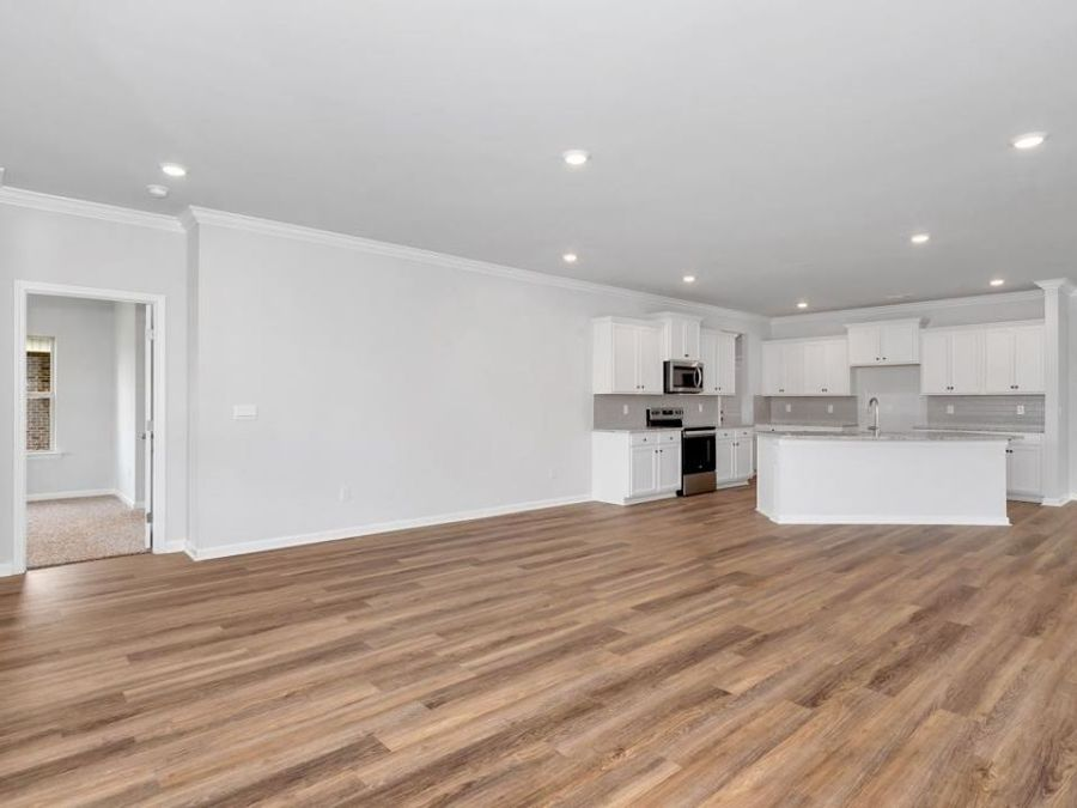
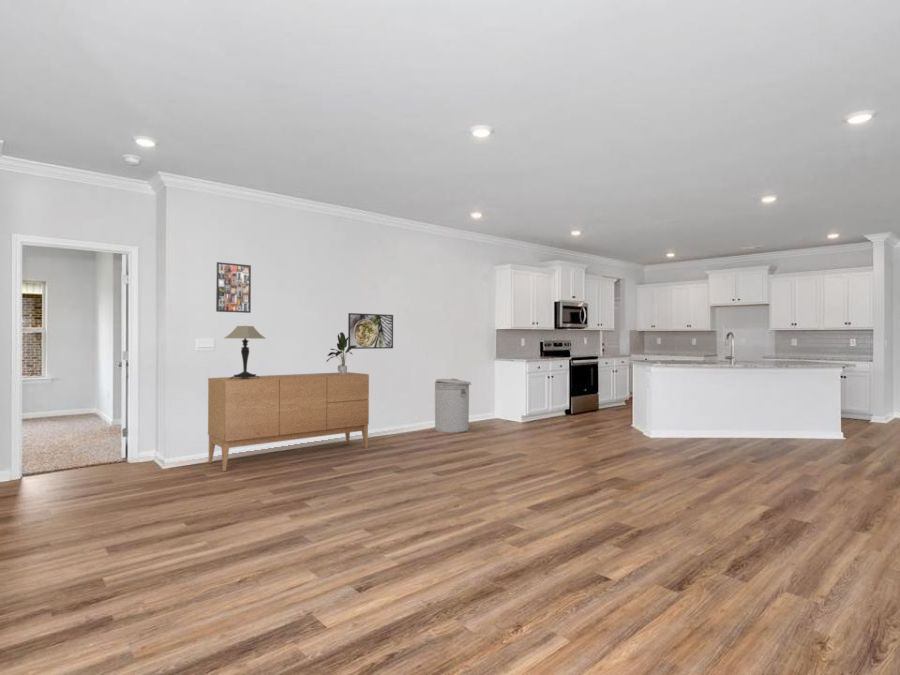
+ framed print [215,261,252,314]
+ table lamp [224,325,267,379]
+ can [434,378,472,433]
+ sideboard [207,371,370,472]
+ potted plant [325,331,357,374]
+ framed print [347,312,394,350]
